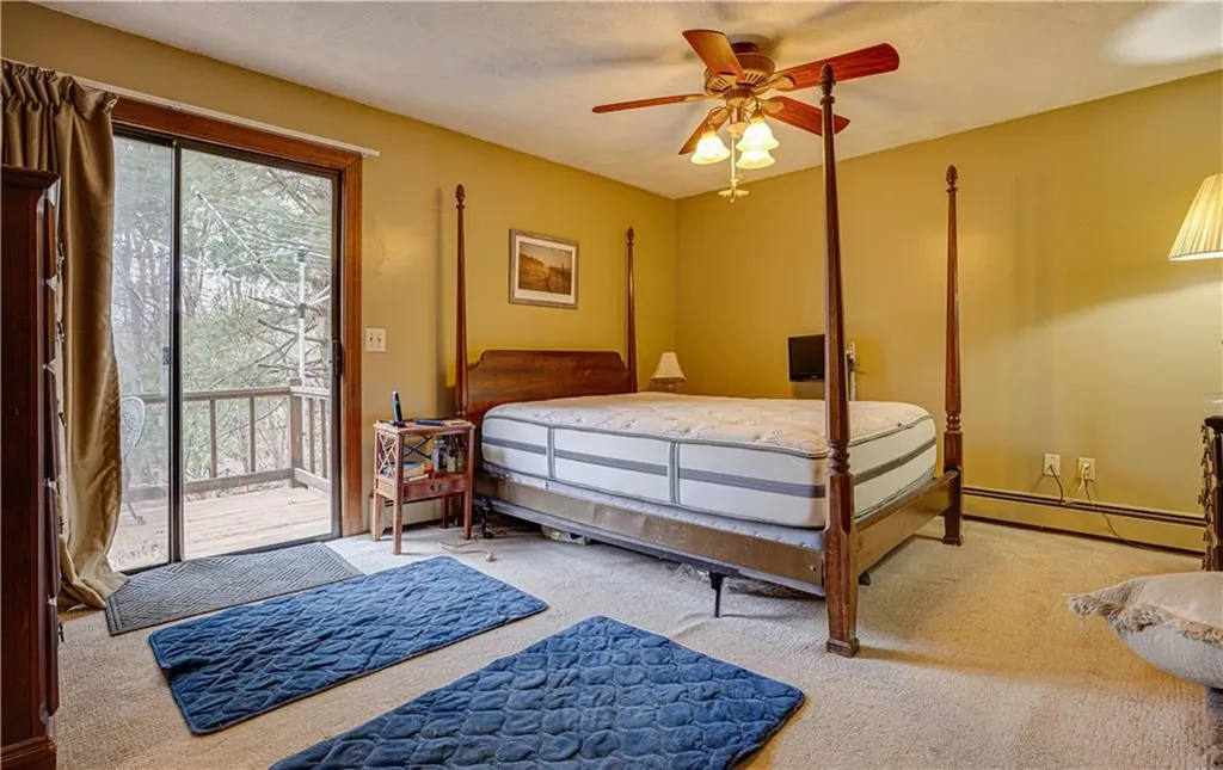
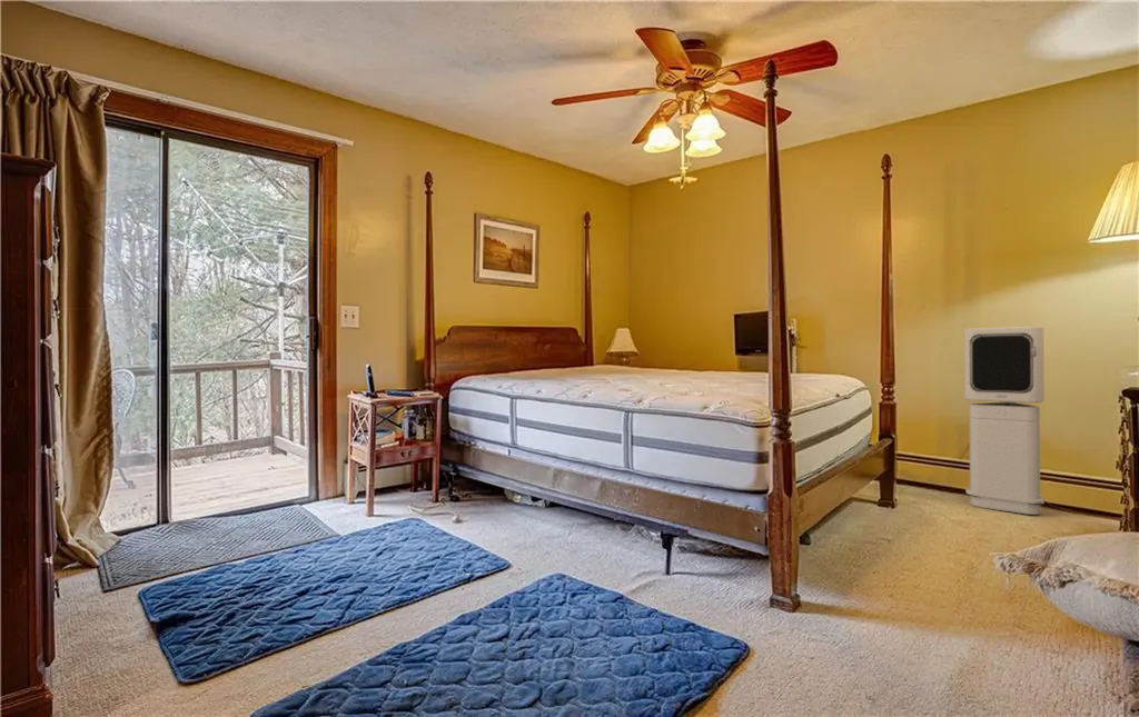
+ air purifier [963,325,1046,516]
